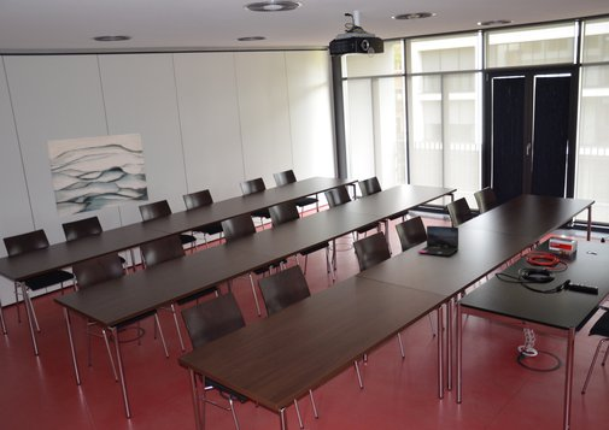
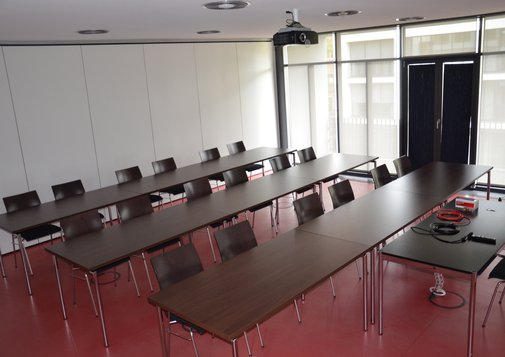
- wall art [46,131,150,218]
- laptop [417,225,459,257]
